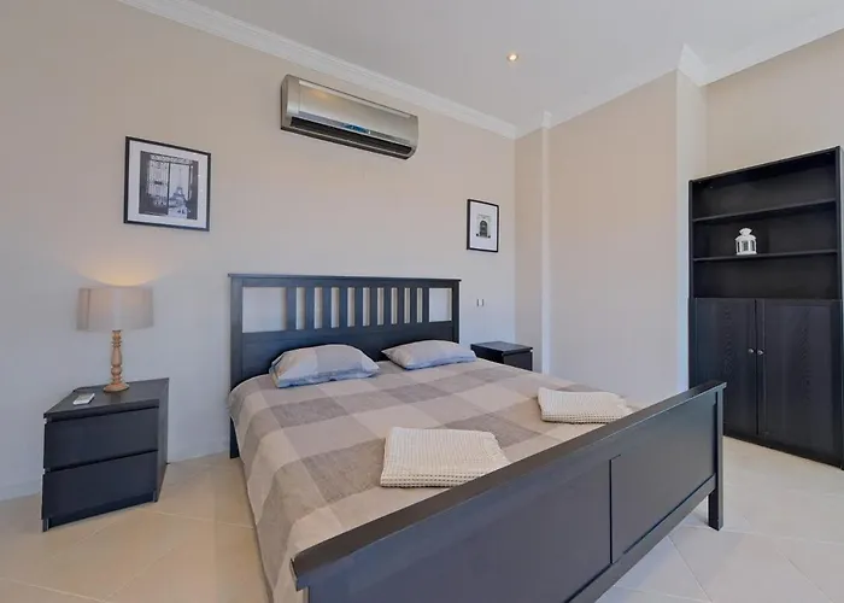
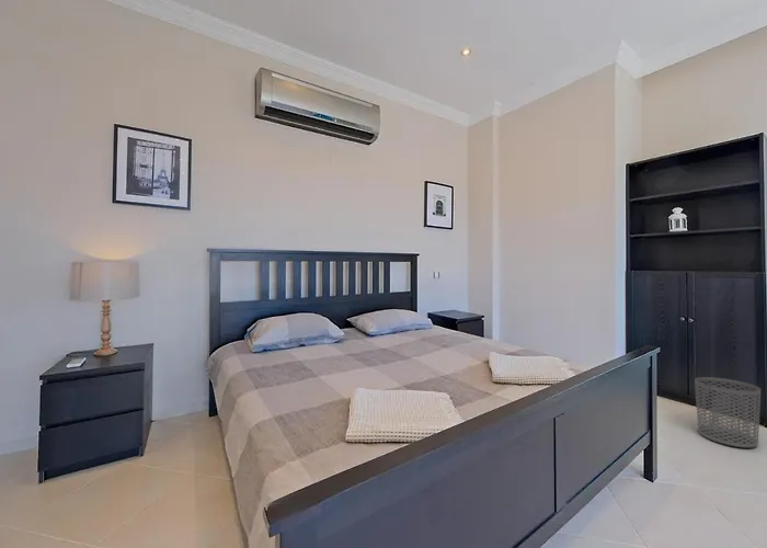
+ waste bin [694,376,762,448]
